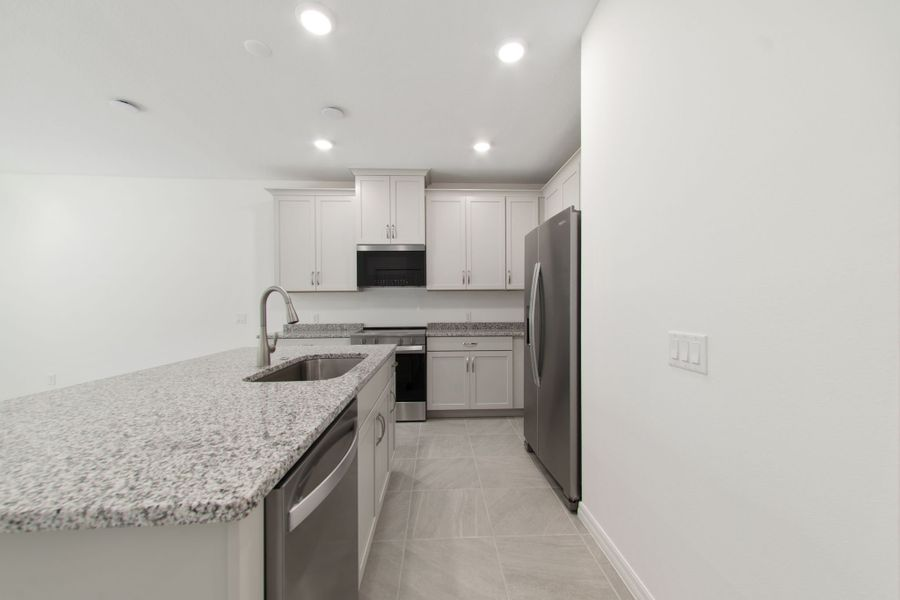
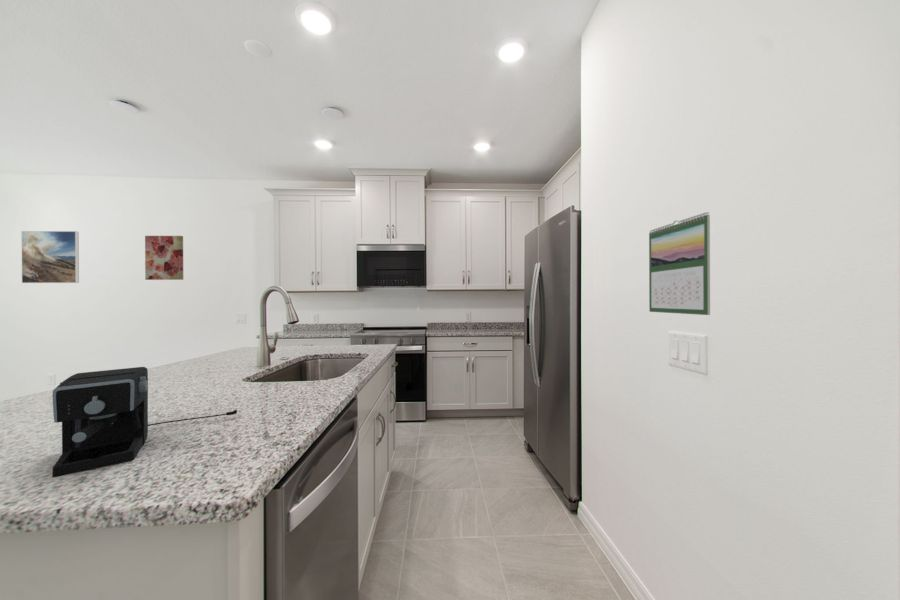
+ calendar [648,211,711,316]
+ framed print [20,230,80,284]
+ wall art [144,235,184,281]
+ coffee maker [51,366,238,478]
